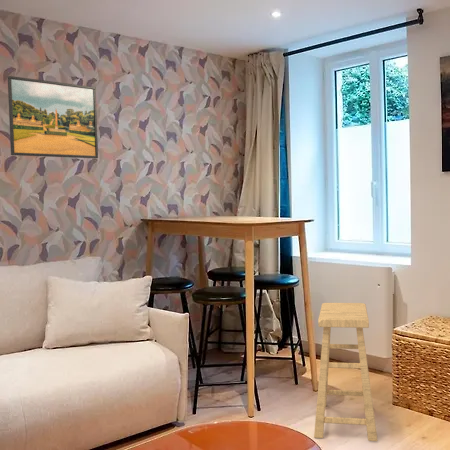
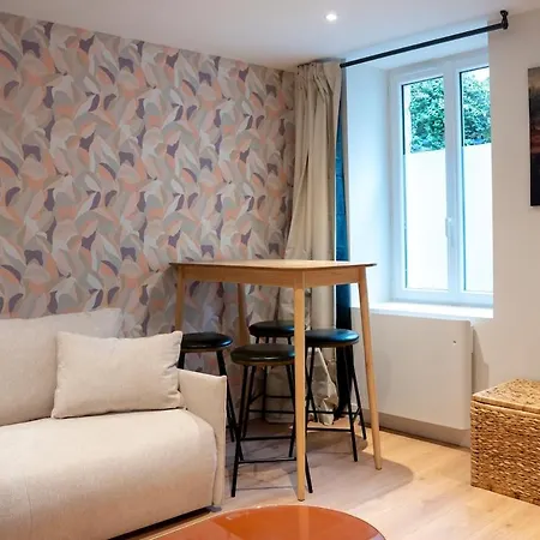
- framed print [7,75,99,159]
- stool [313,302,379,442]
